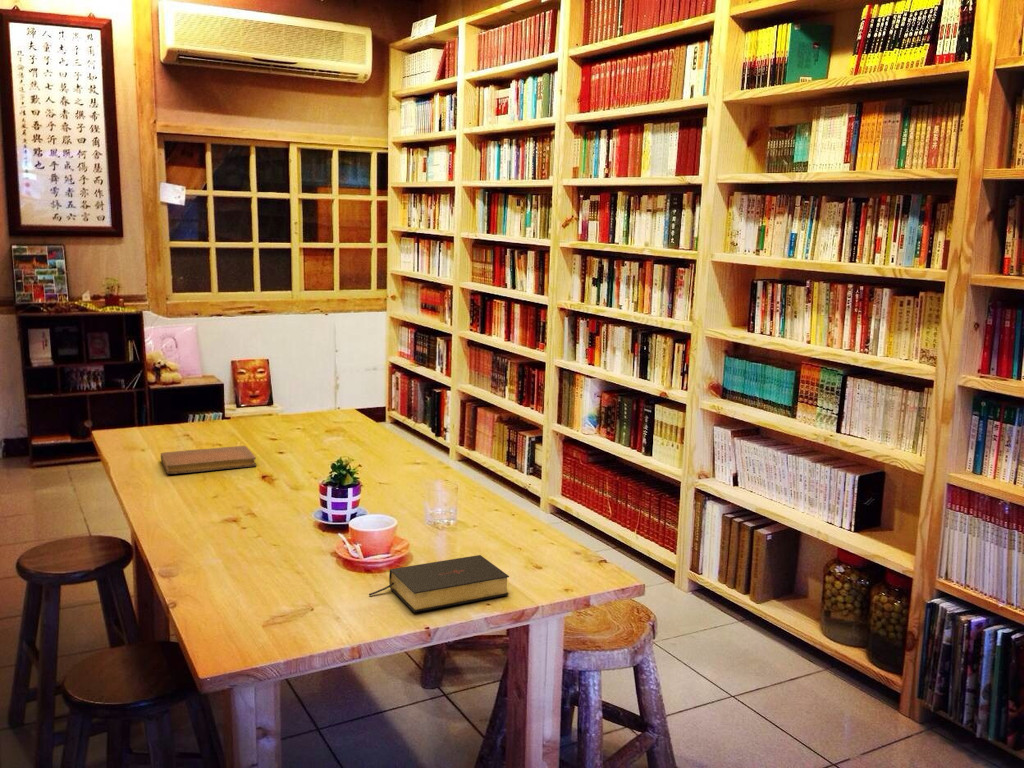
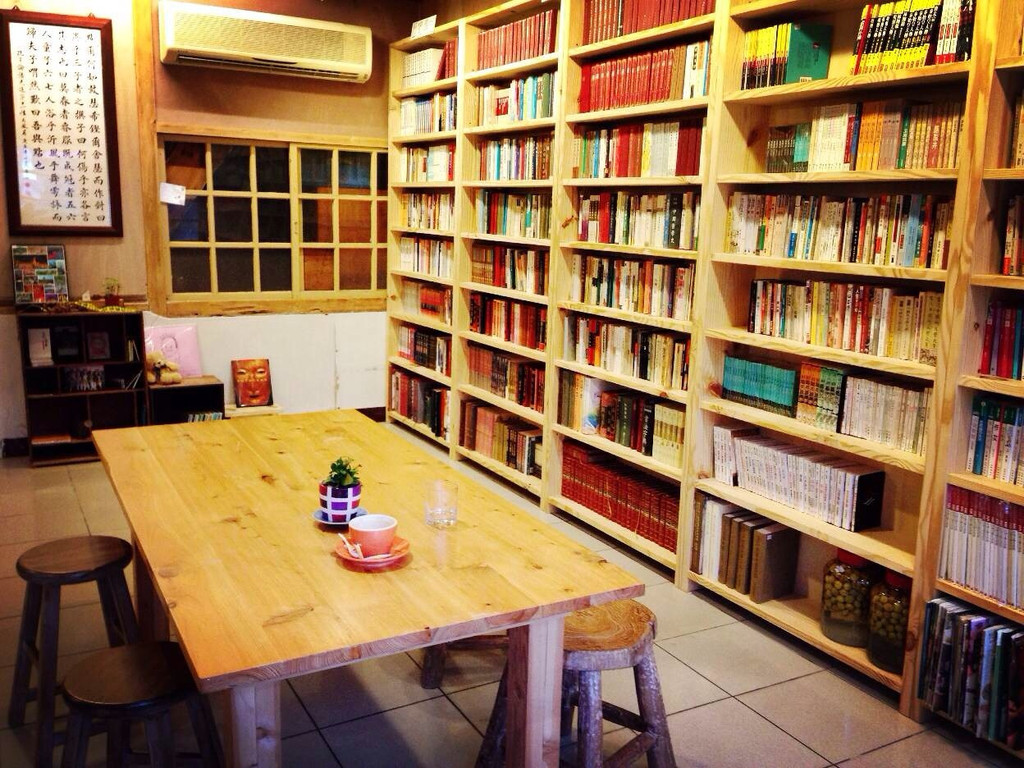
- notebook [160,445,257,475]
- bible [368,554,510,613]
